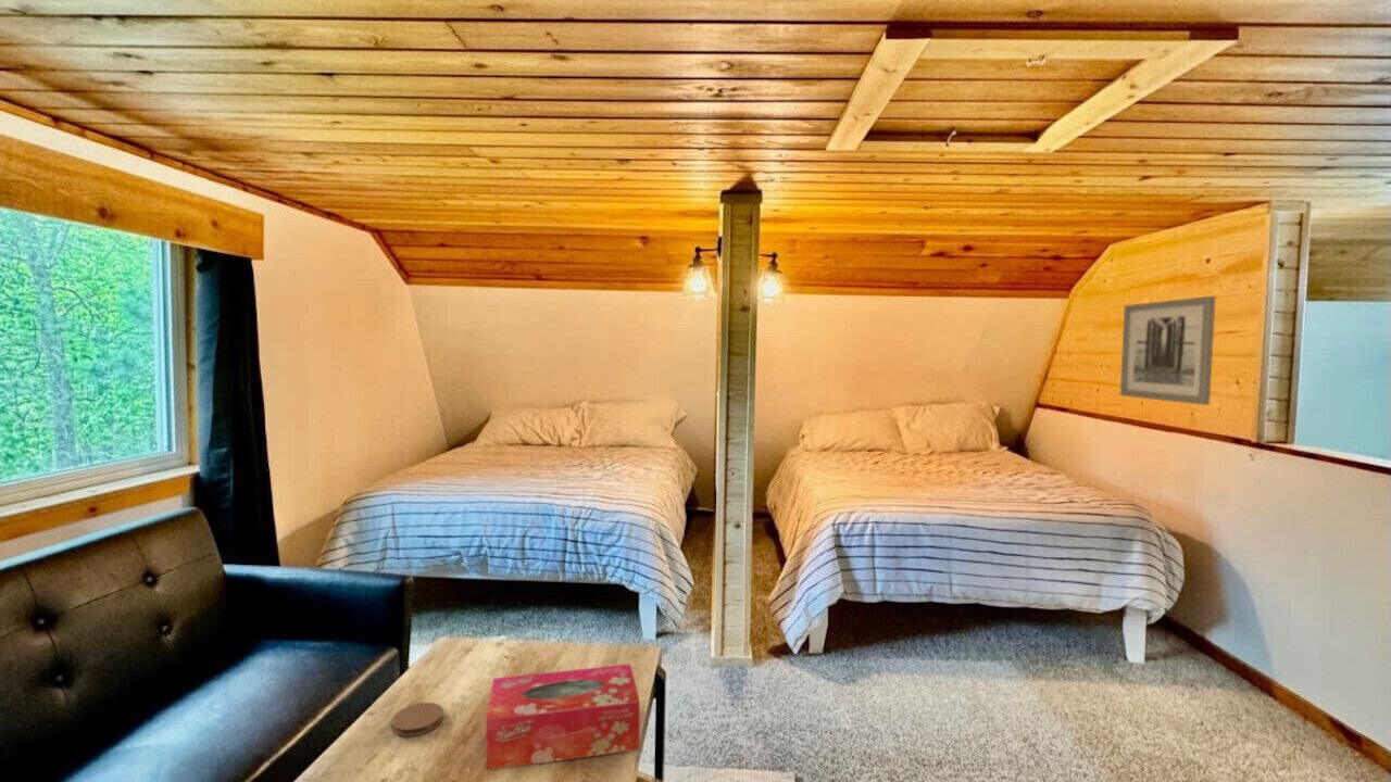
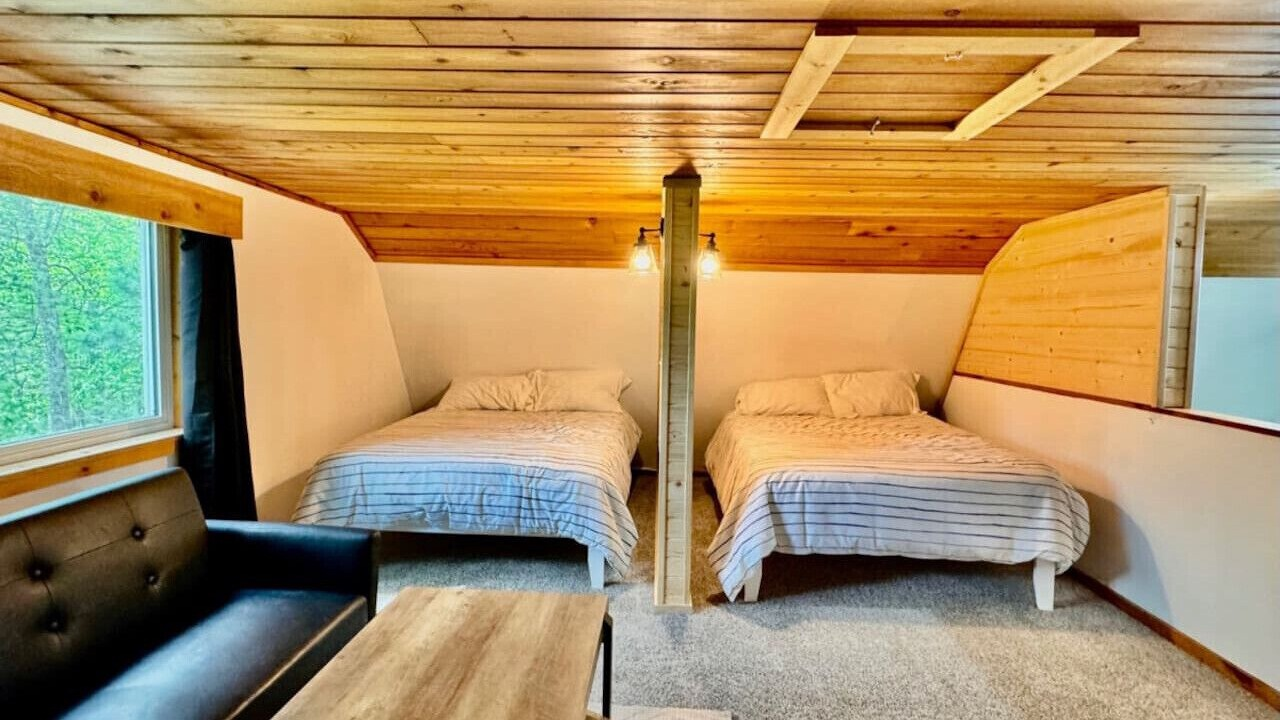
- wall art [1119,295,1217,406]
- coaster [390,702,444,737]
- tissue box [485,664,641,771]
